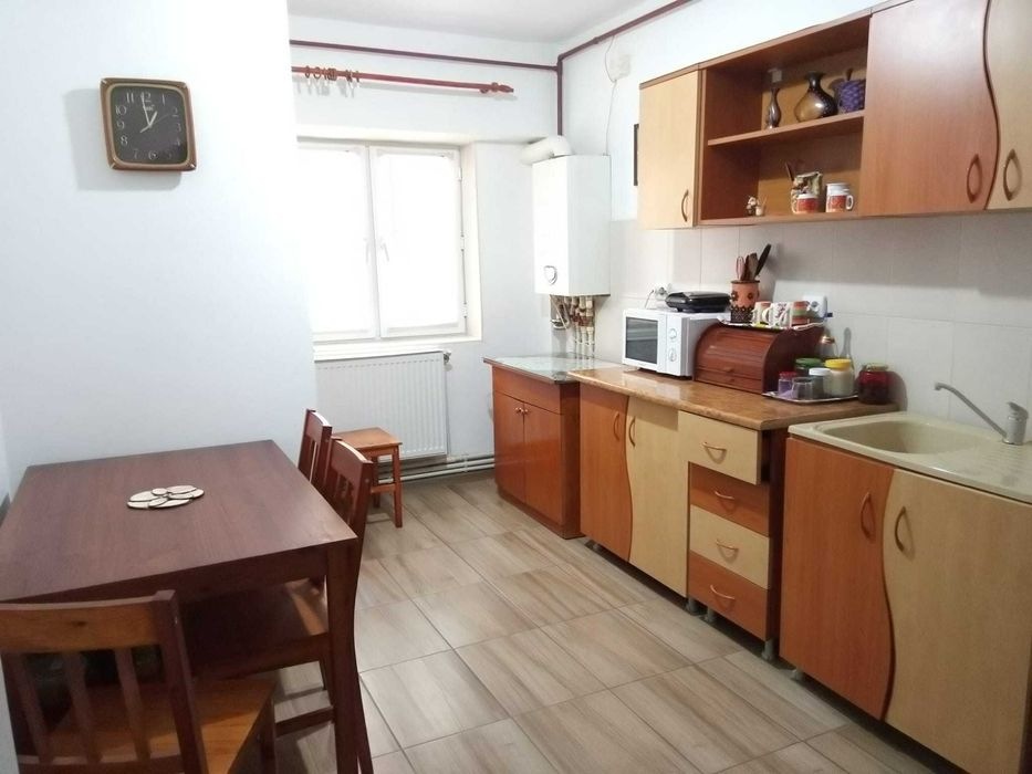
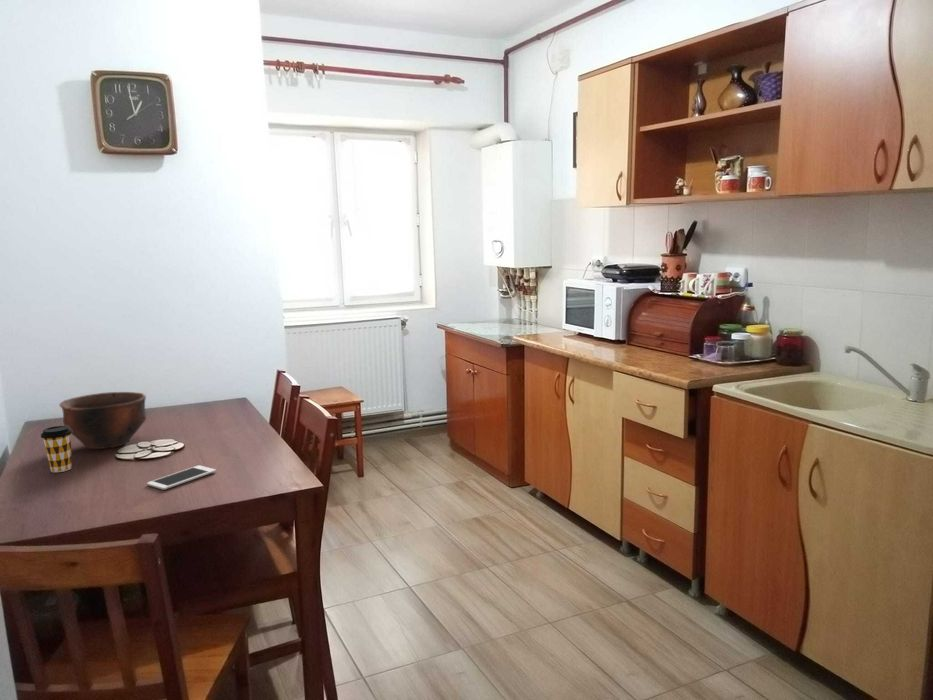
+ cell phone [146,464,217,491]
+ bowl [58,391,147,450]
+ coffee cup [40,425,73,473]
